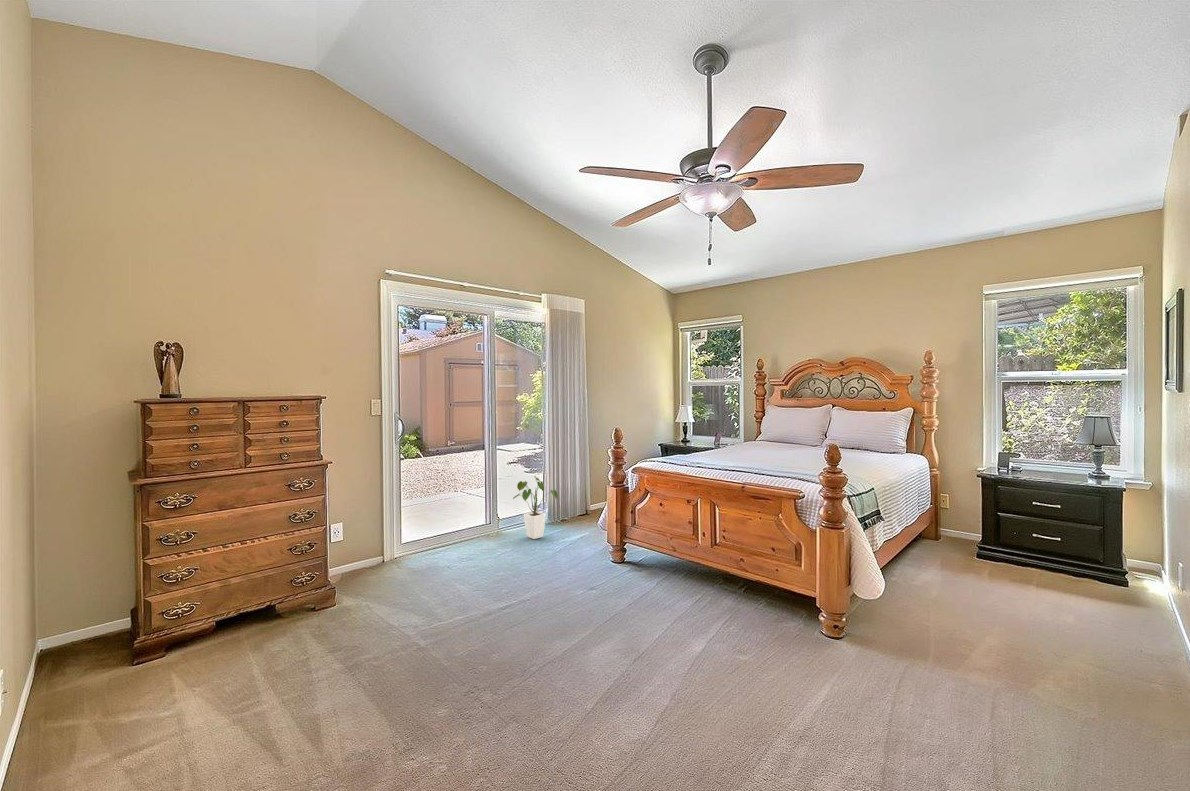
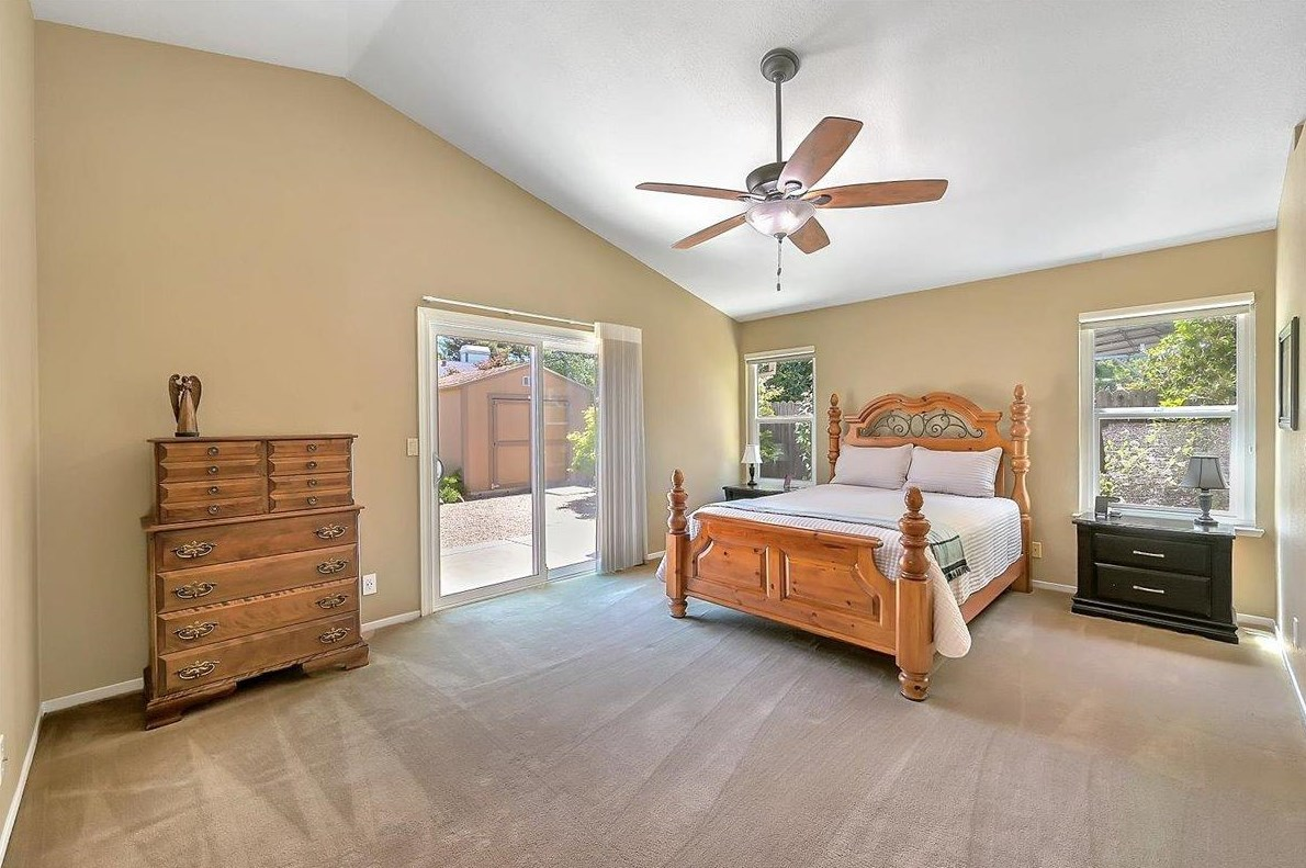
- house plant [512,475,559,540]
